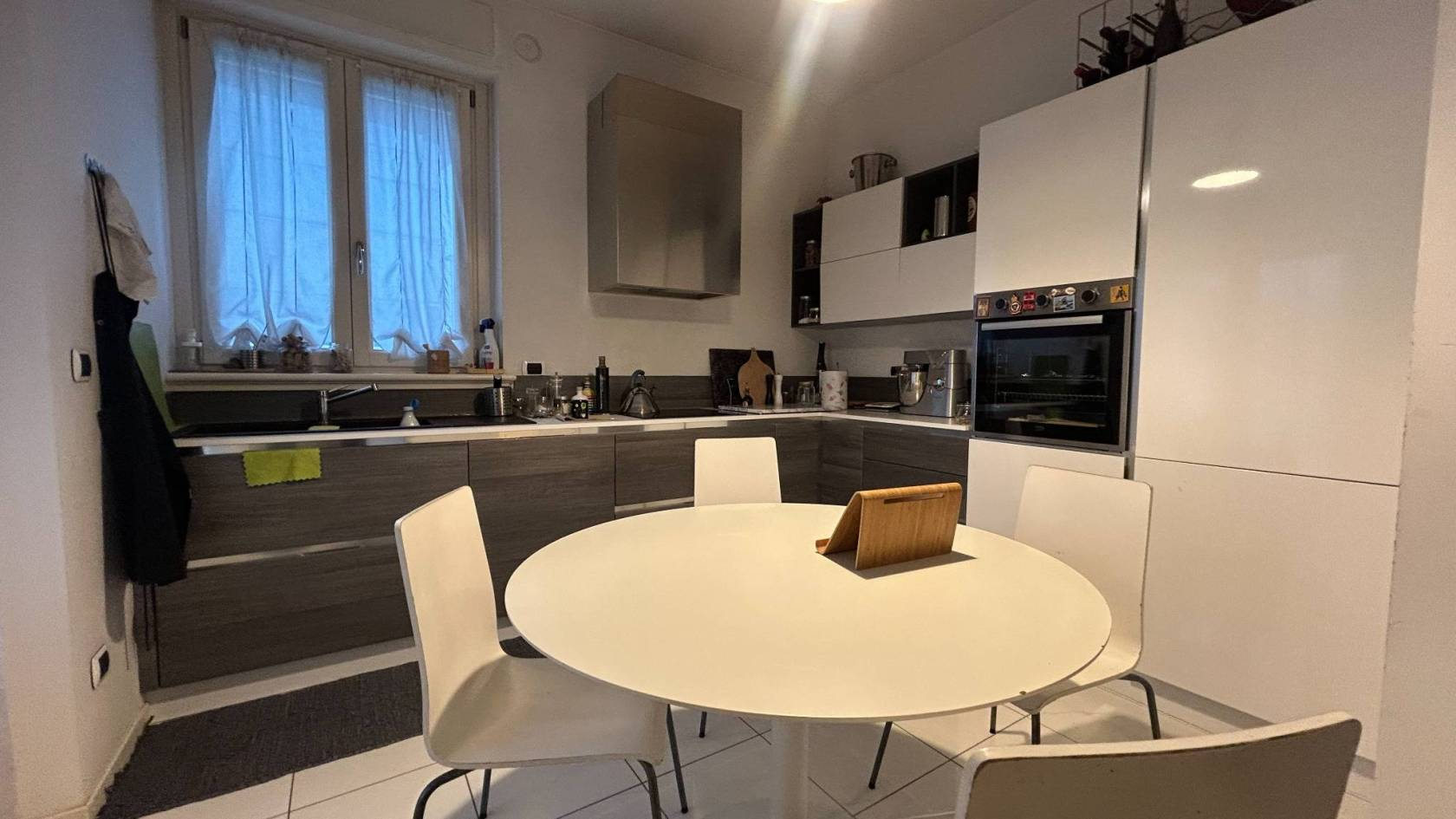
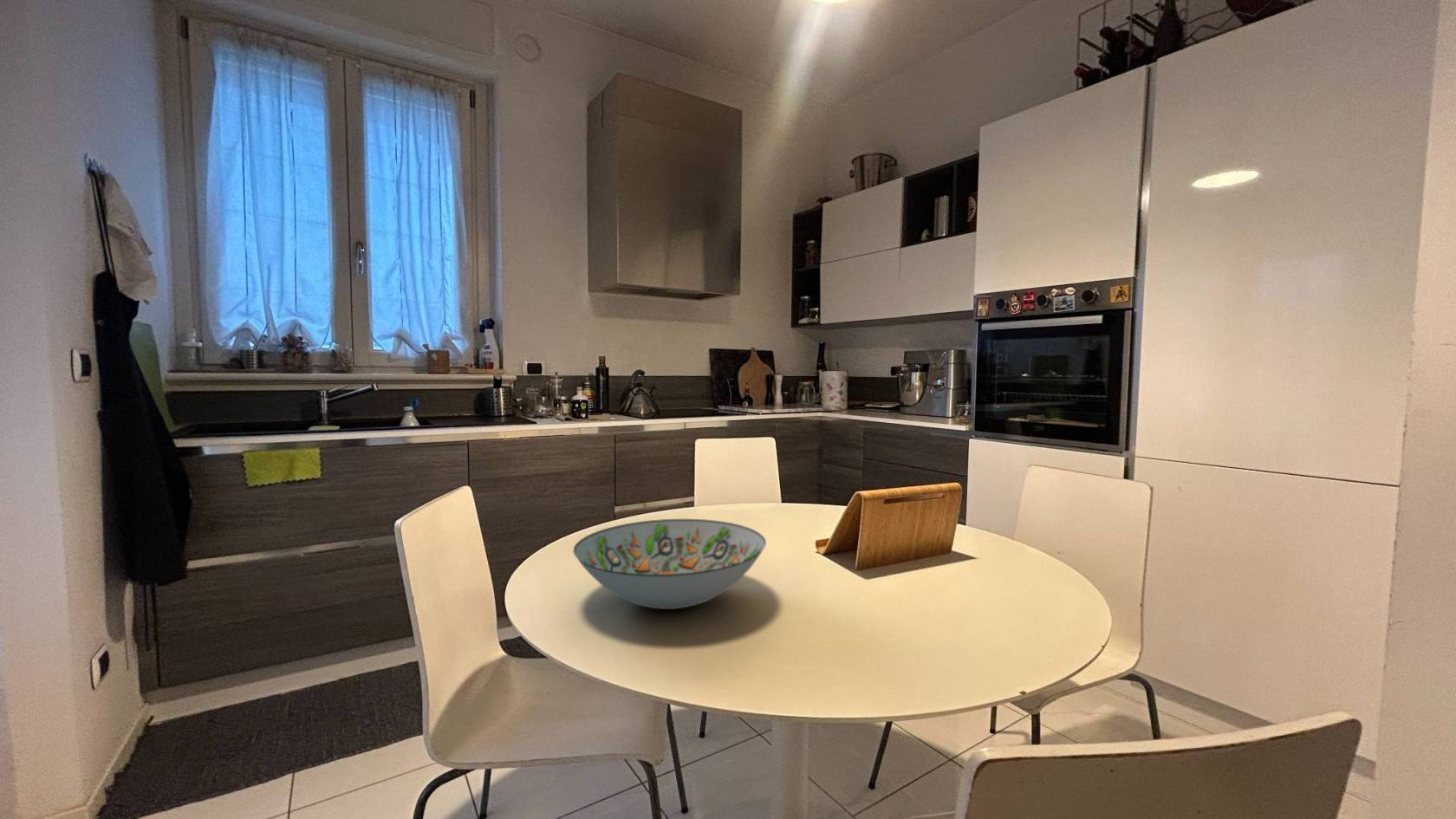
+ decorative bowl [572,518,767,610]
